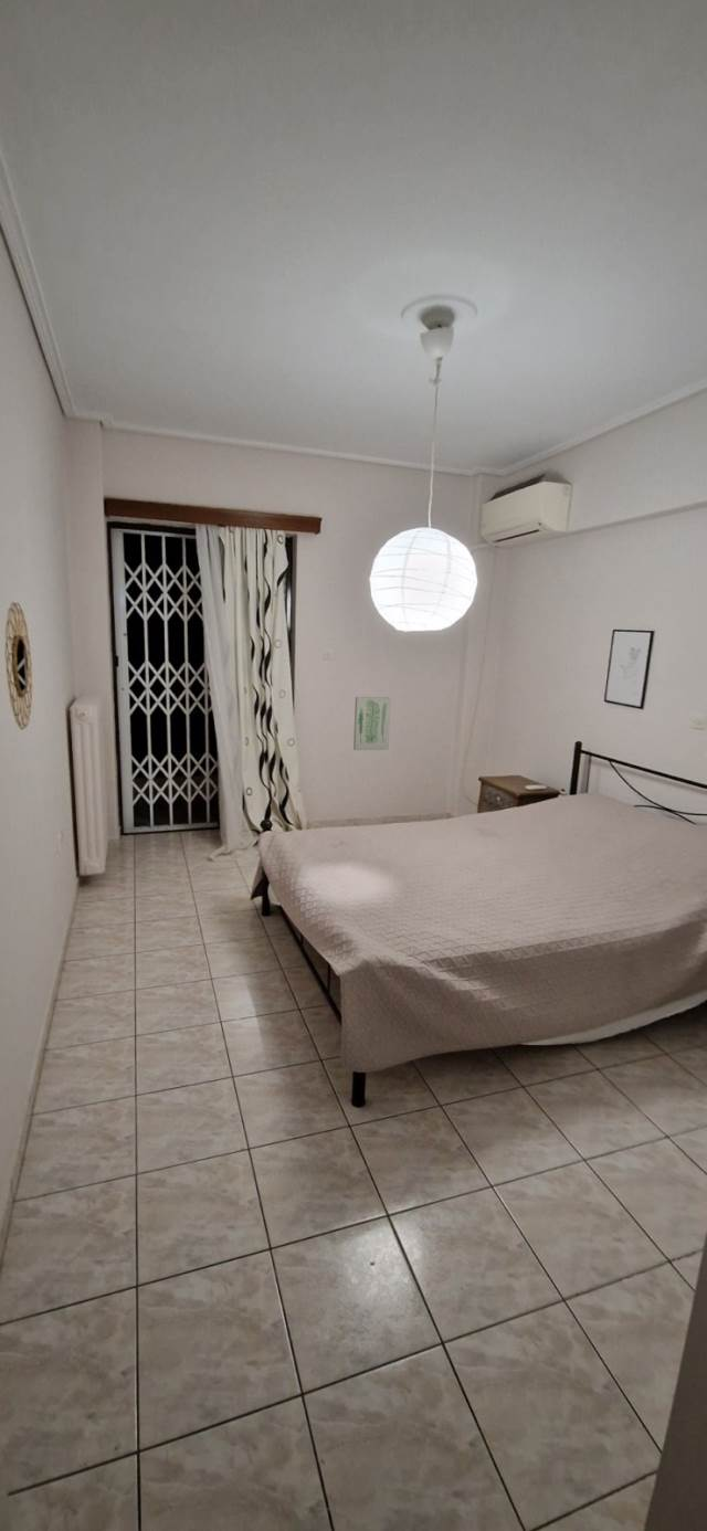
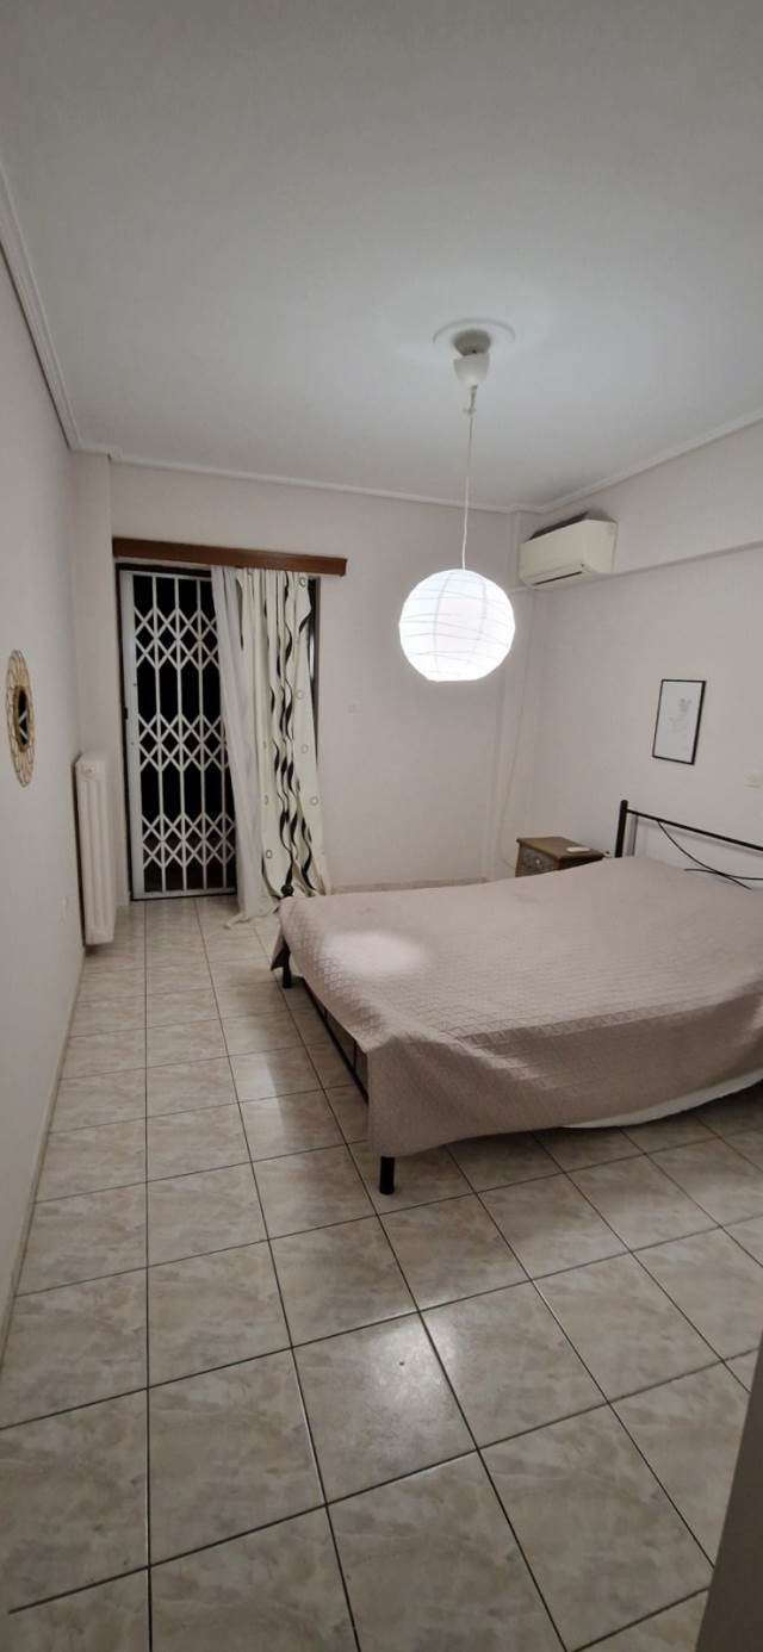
- wall art [352,696,392,751]
